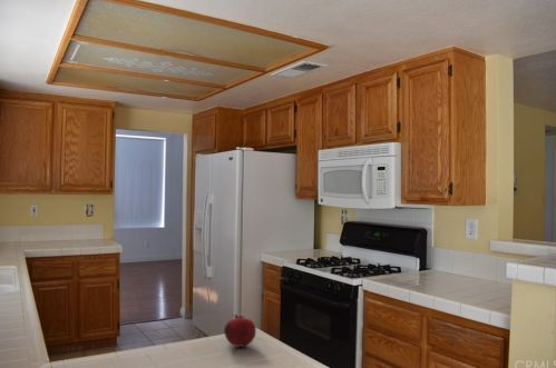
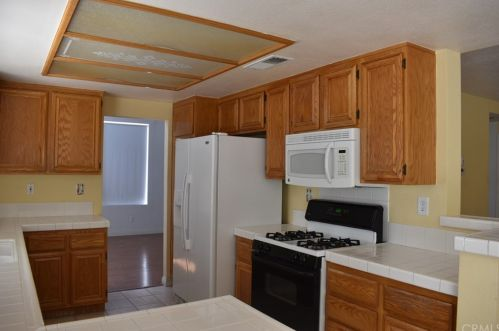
- fruit [223,314,257,348]
